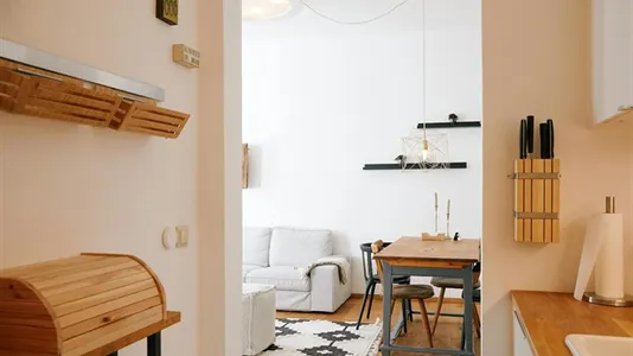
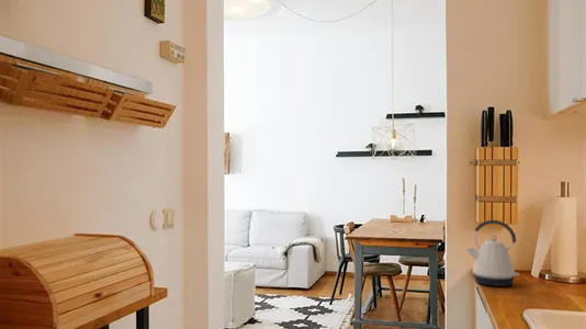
+ kettle [465,219,520,287]
